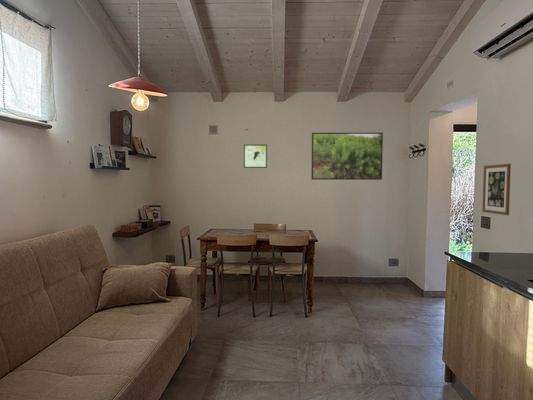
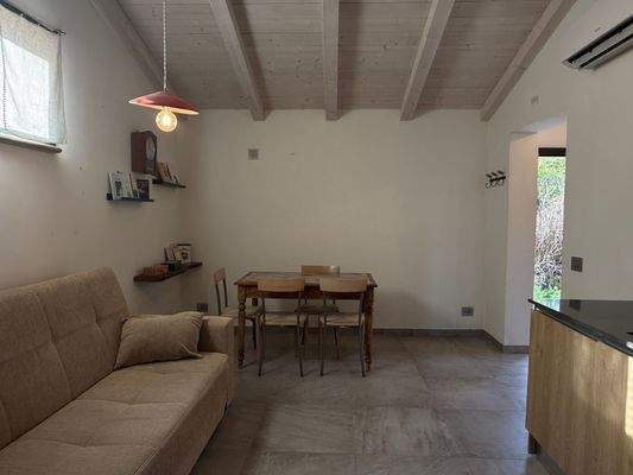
- wall art [481,163,512,216]
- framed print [310,132,384,181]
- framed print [243,143,268,169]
